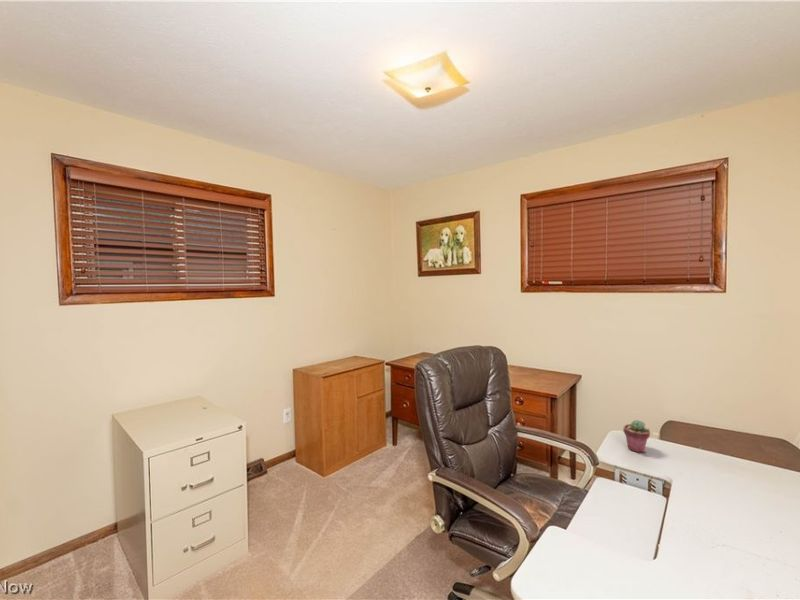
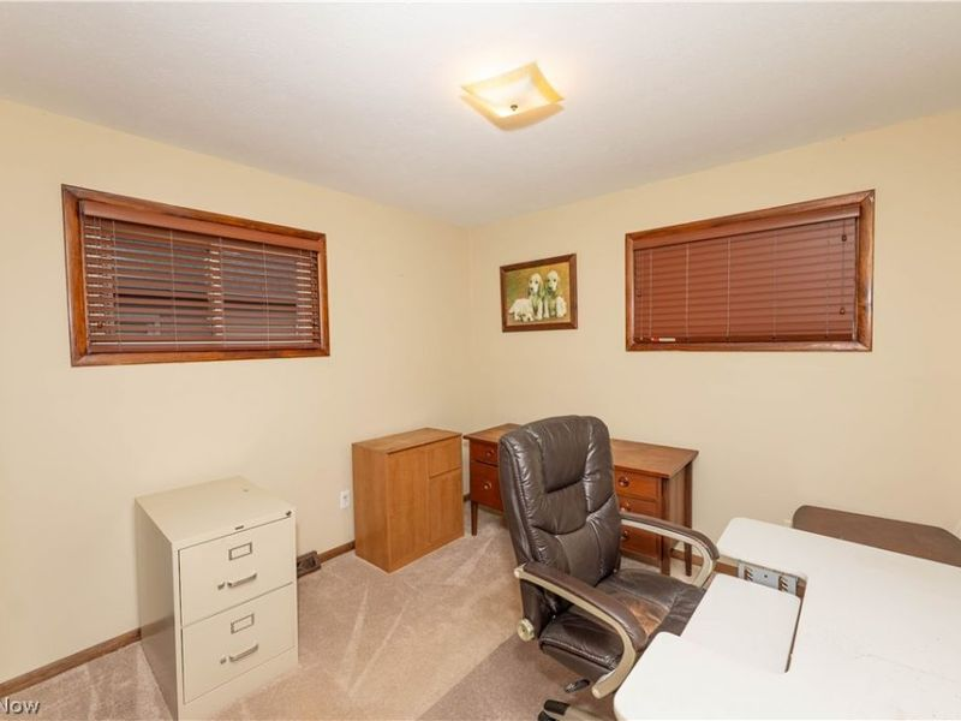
- potted succulent [623,419,651,453]
